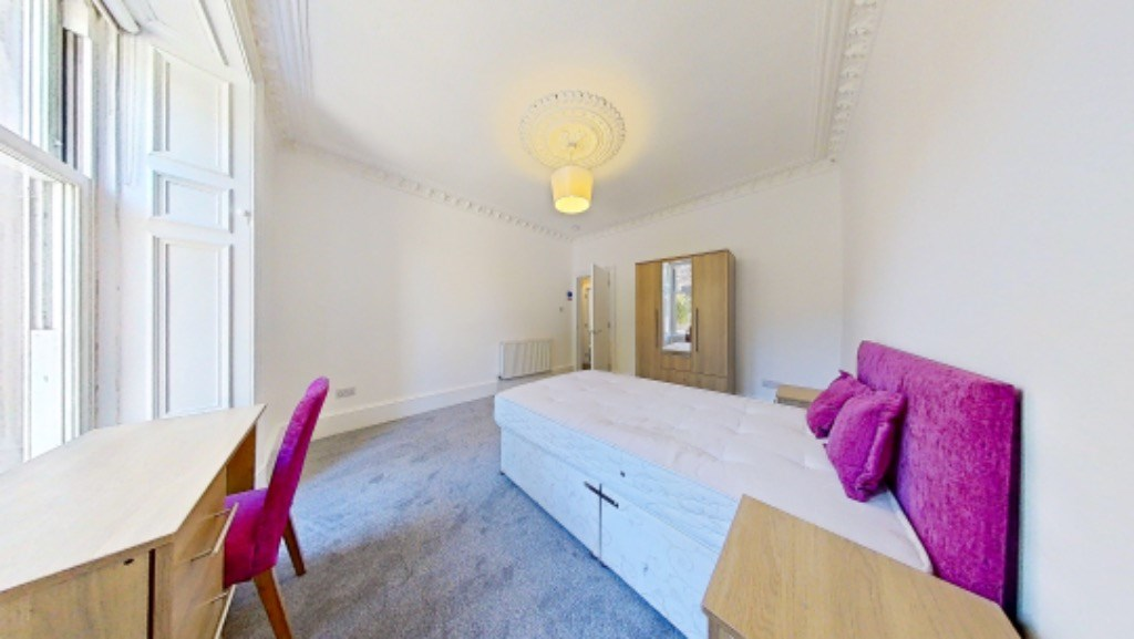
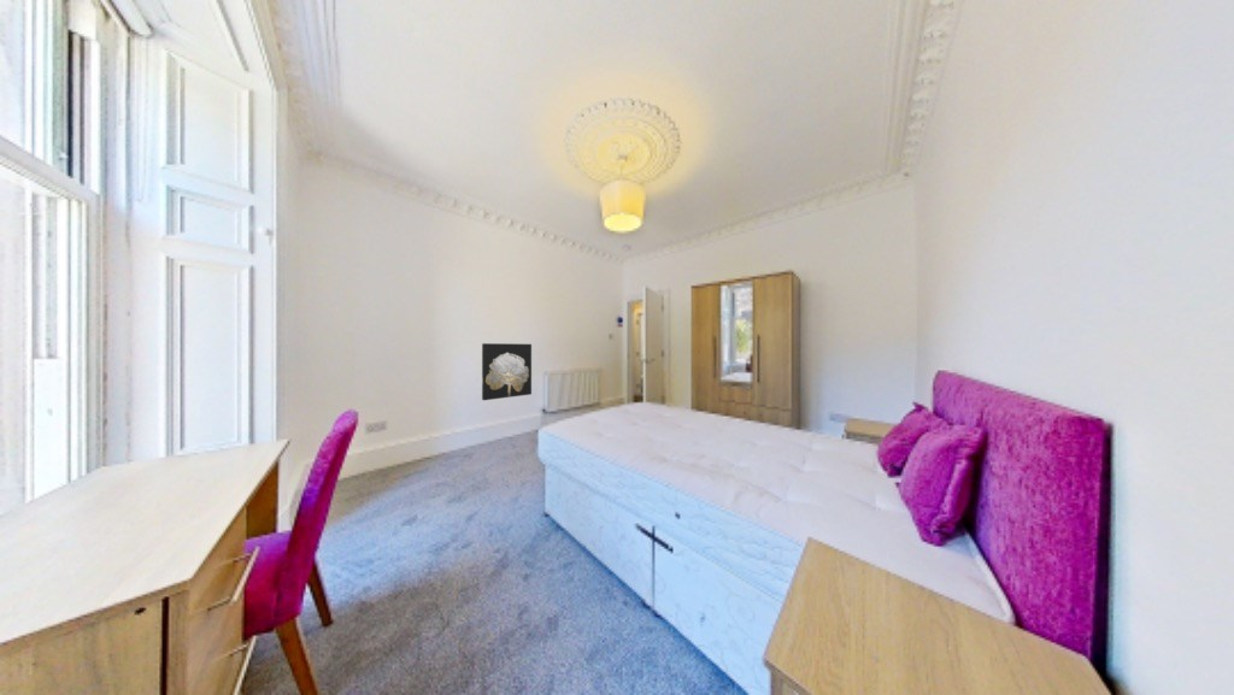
+ wall art [481,342,533,401]
